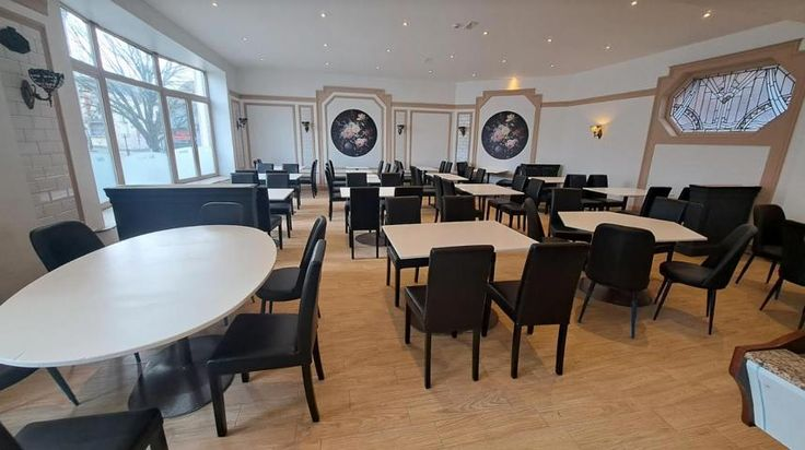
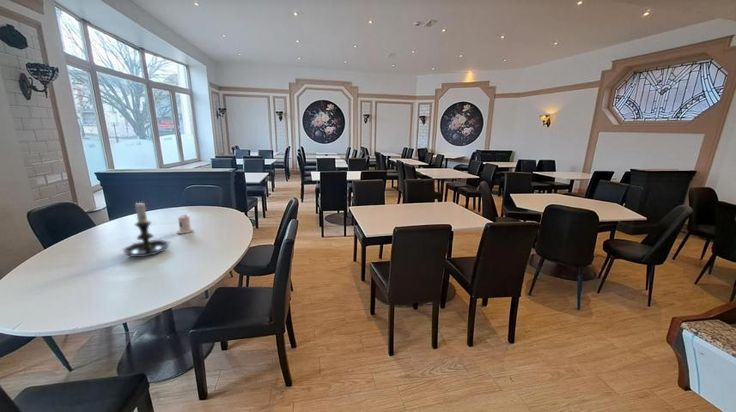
+ candle [176,213,195,235]
+ candle holder [121,199,172,258]
